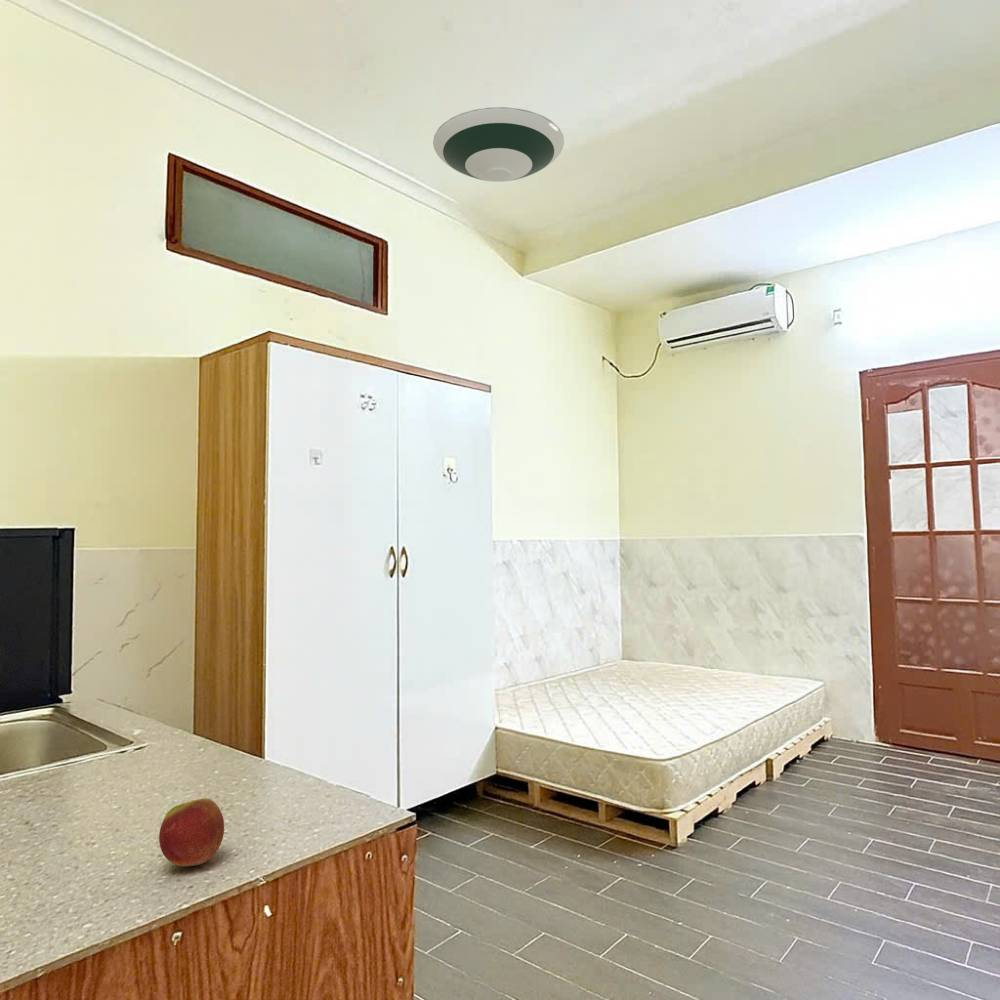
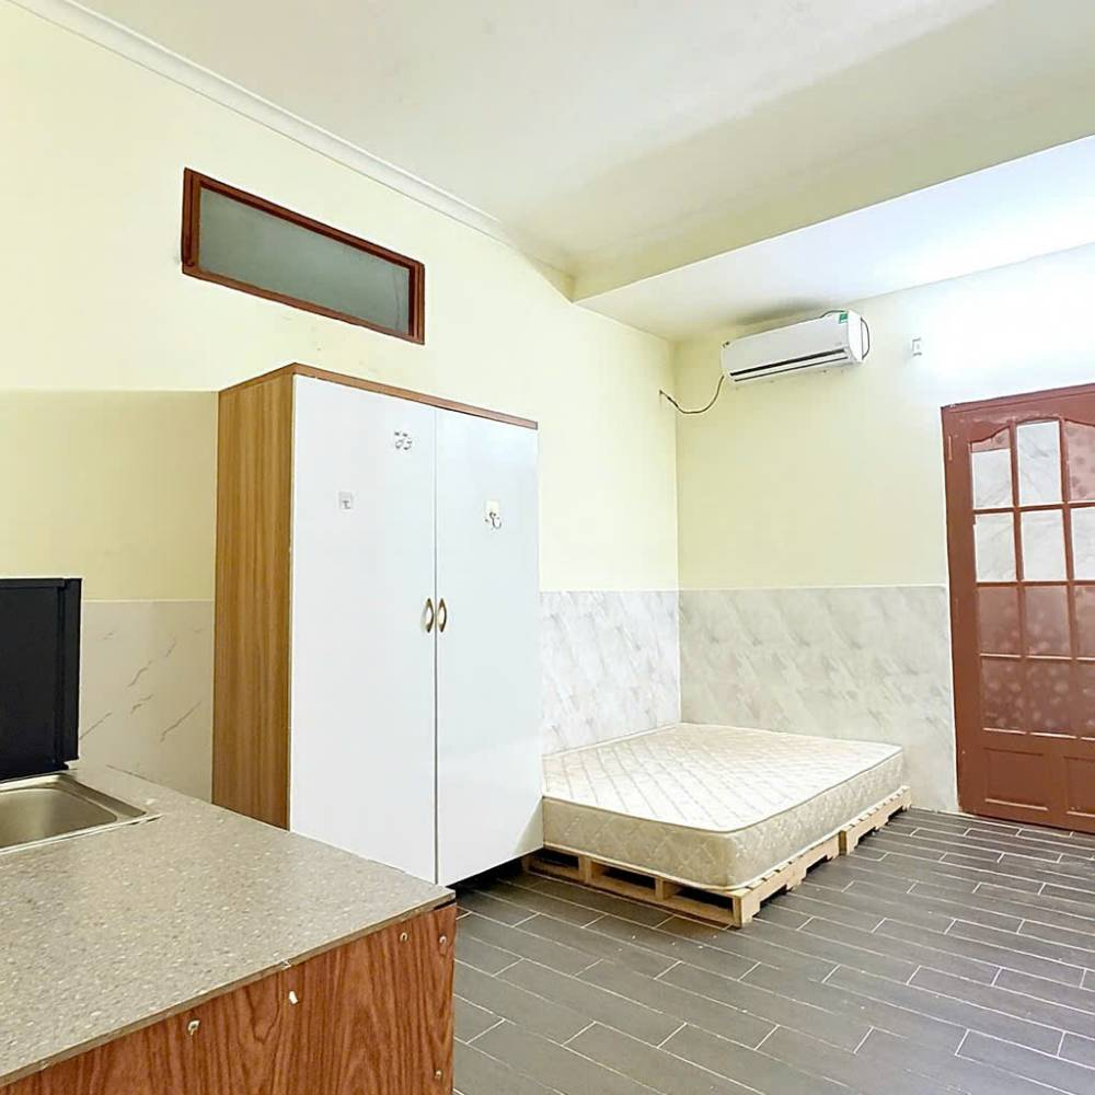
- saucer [432,106,565,183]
- apple [158,797,225,867]
